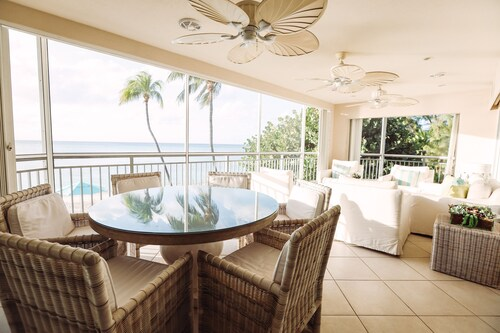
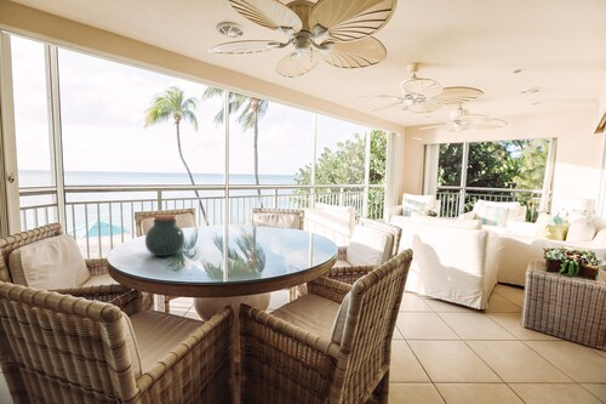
+ jar [144,214,185,257]
